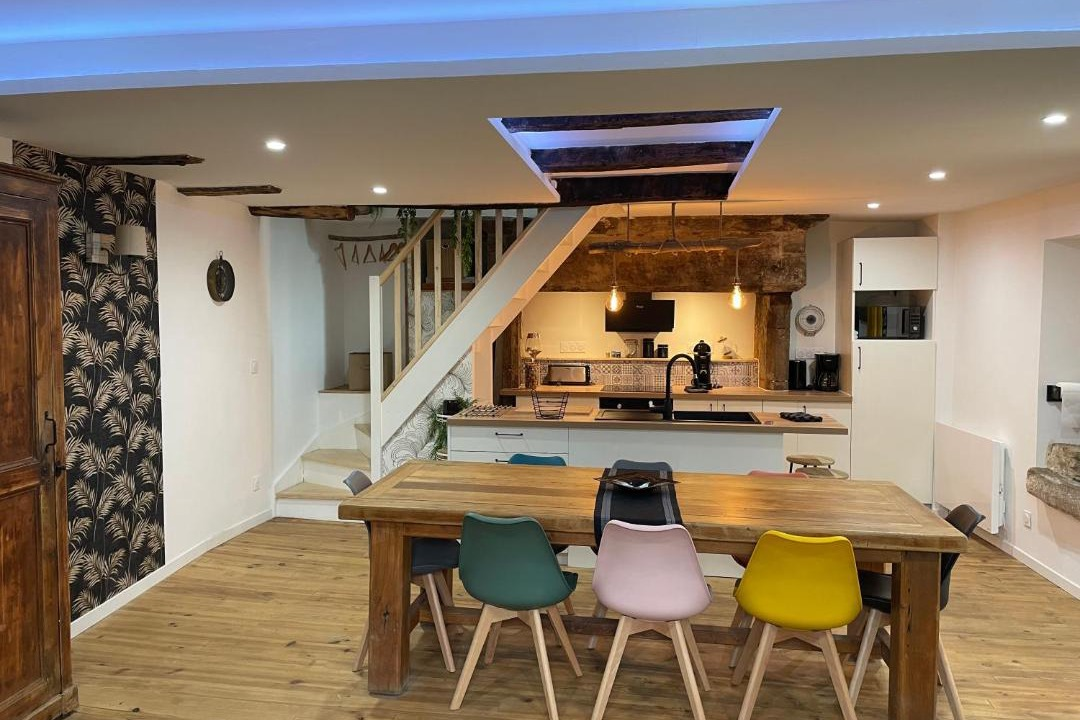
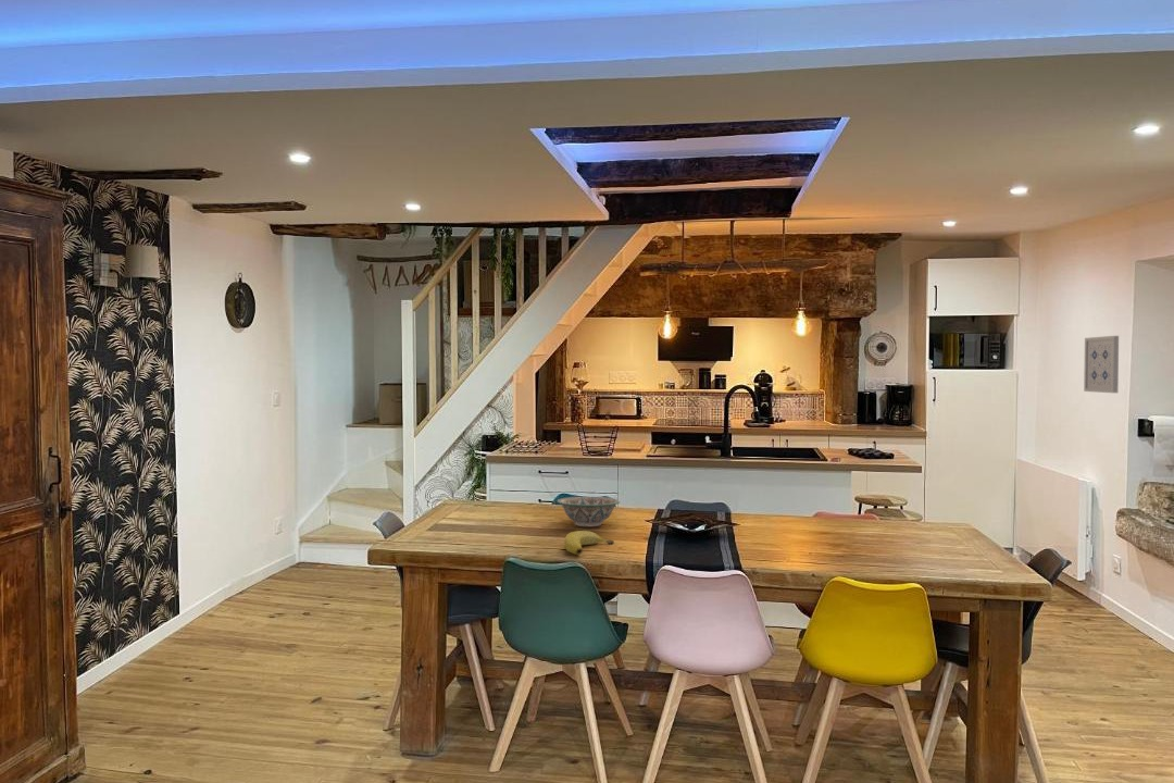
+ banana [563,530,615,556]
+ wall art [1083,335,1120,394]
+ decorative bowl [557,496,621,527]
